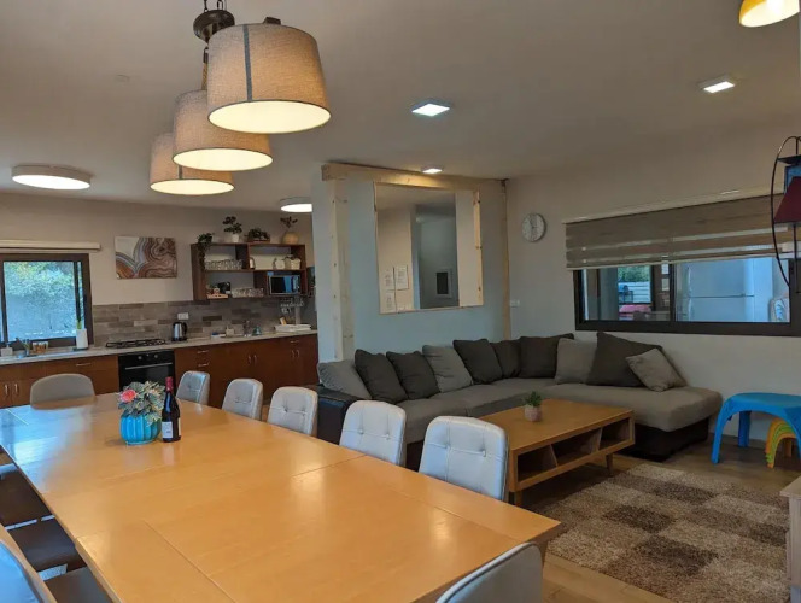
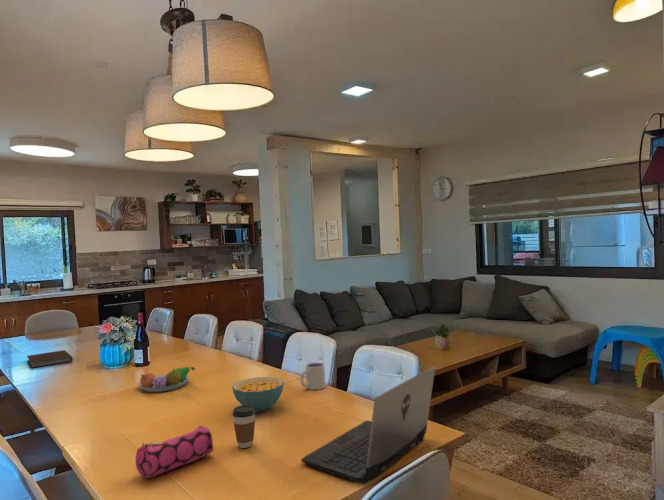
+ fruit bowl [137,366,196,393]
+ cup [300,362,326,391]
+ laptop [300,365,436,485]
+ pencil case [135,425,214,479]
+ notebook [26,349,73,369]
+ coffee cup [231,405,256,449]
+ cereal bowl [231,376,285,412]
